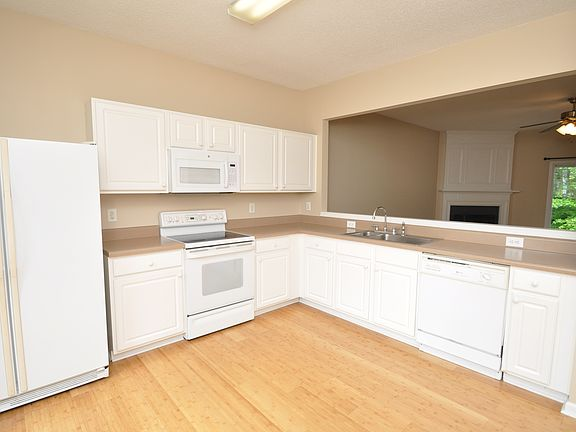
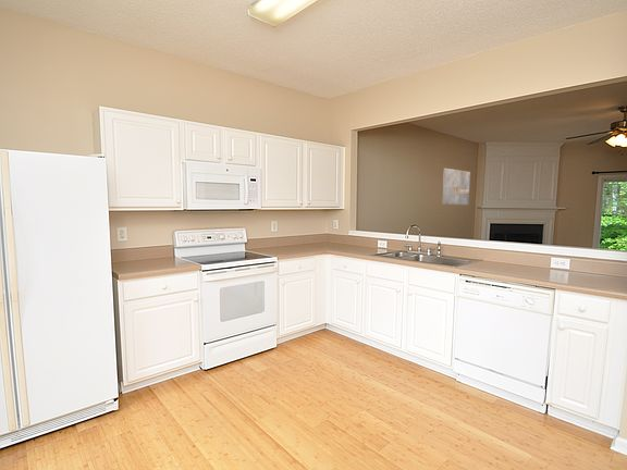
+ wall art [441,168,471,206]
